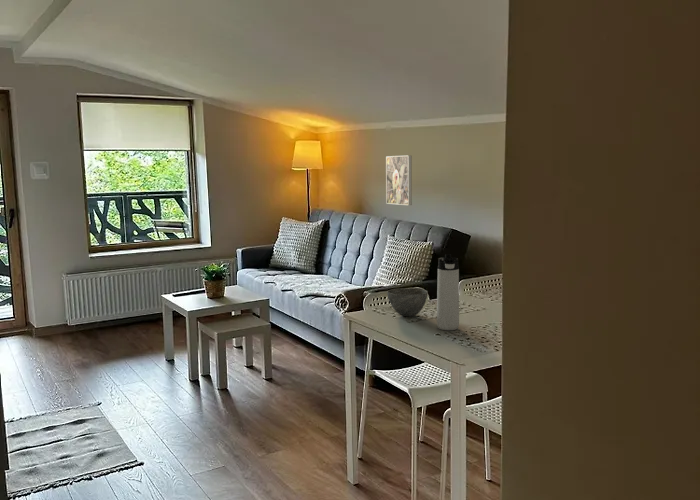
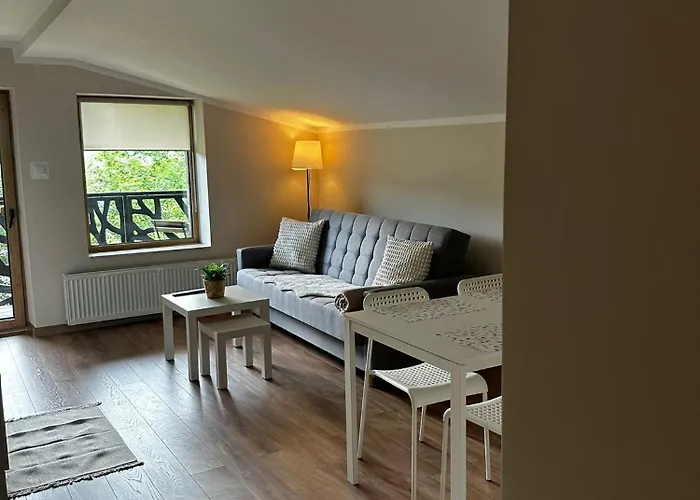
- thermos bottle [436,253,460,331]
- bowl [386,287,429,317]
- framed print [385,155,413,206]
